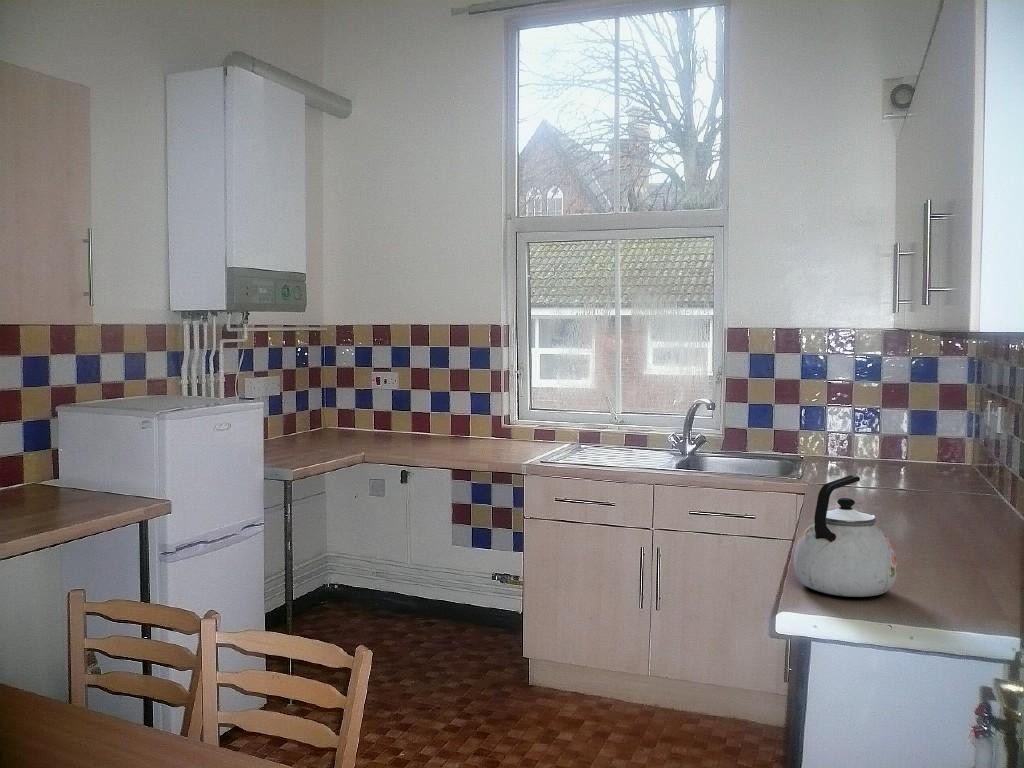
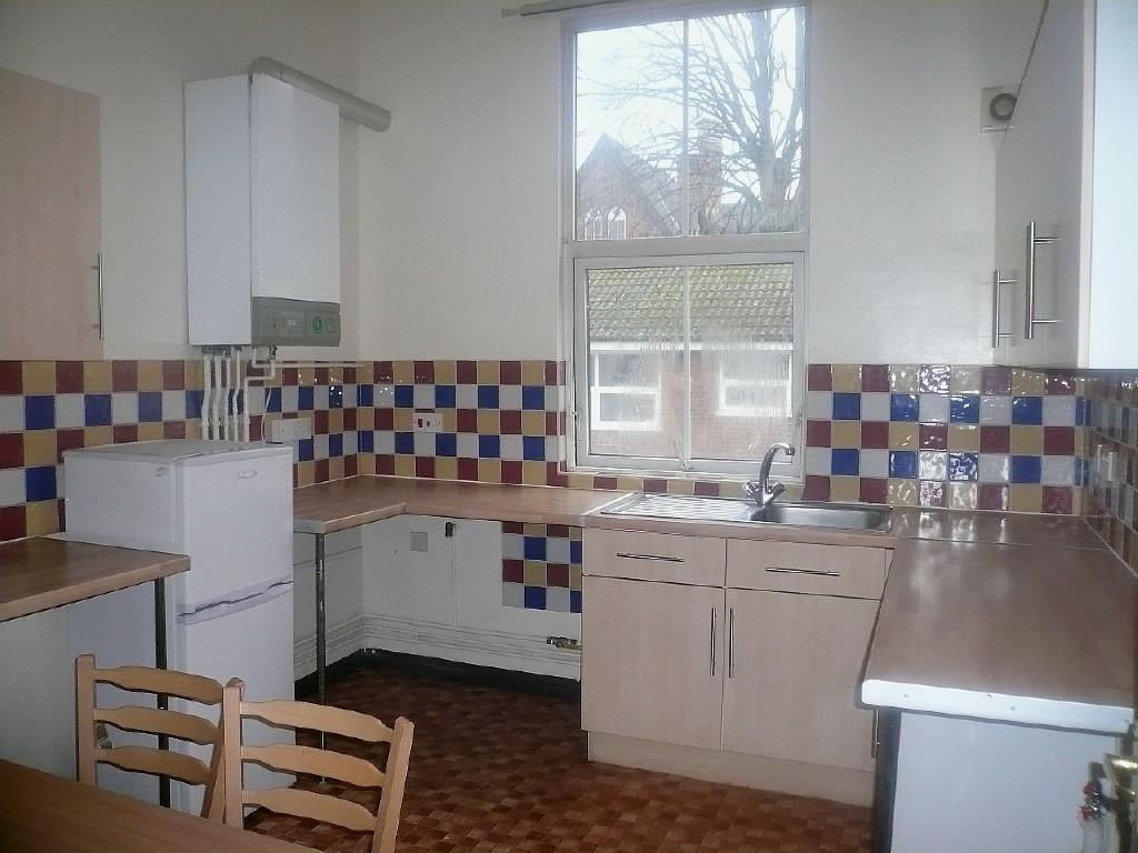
- kettle [793,474,898,598]
